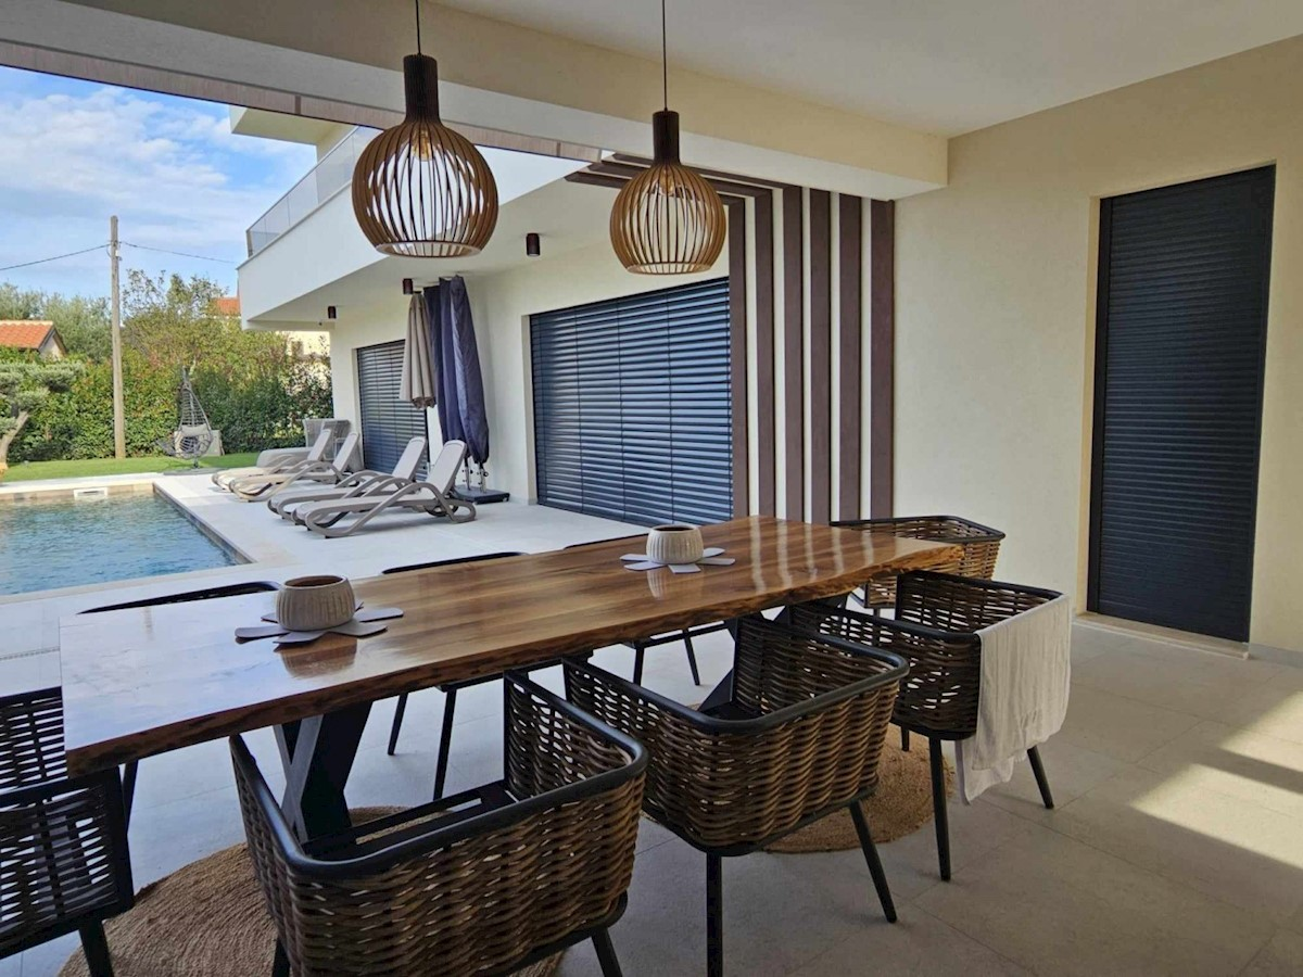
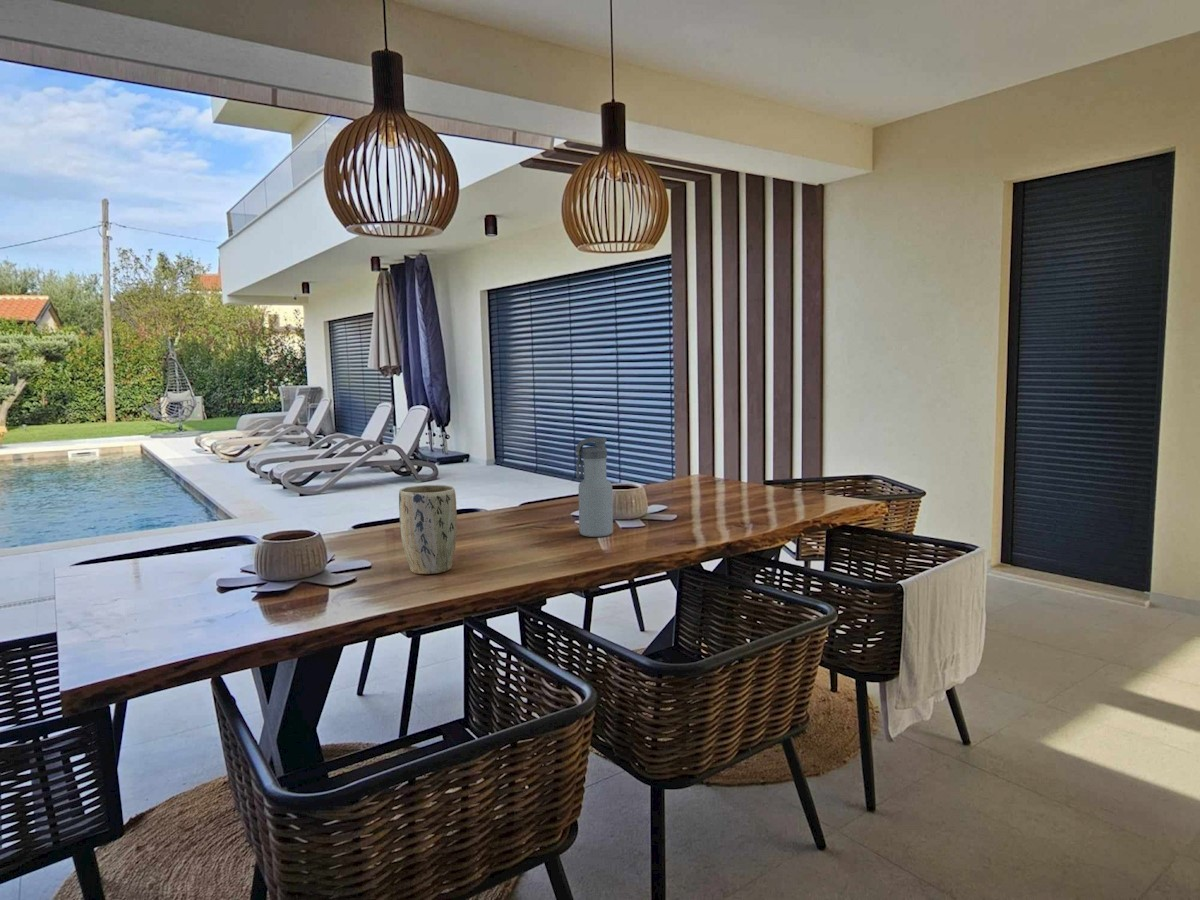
+ plant pot [398,484,458,575]
+ water bottle [575,437,614,538]
